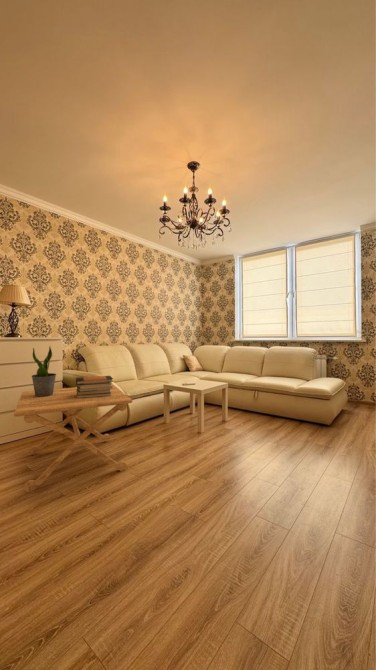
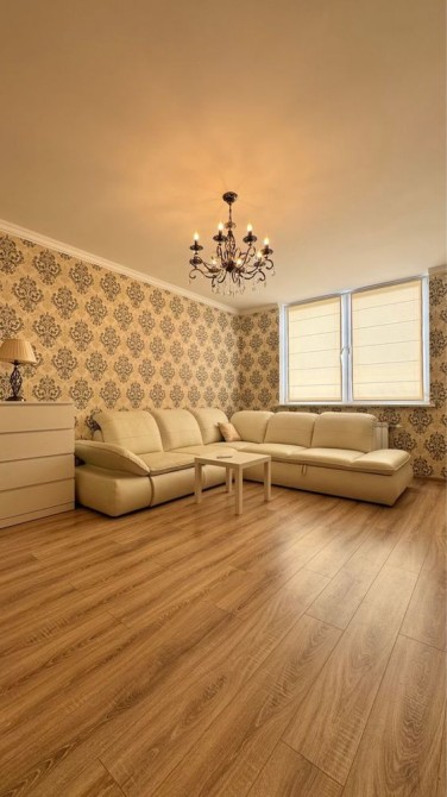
- book stack [75,375,114,398]
- potted plant [31,346,57,397]
- side table [13,383,133,493]
